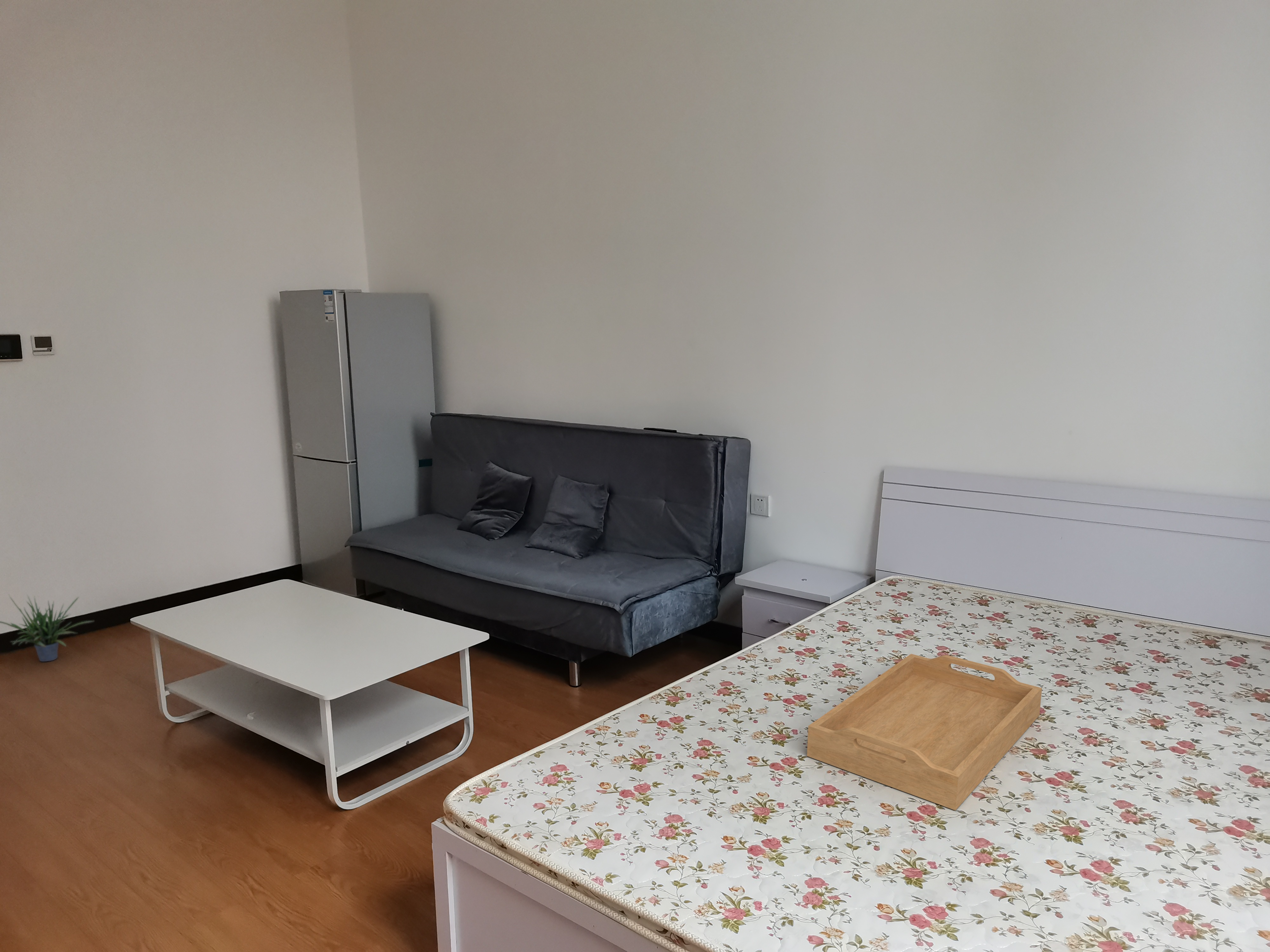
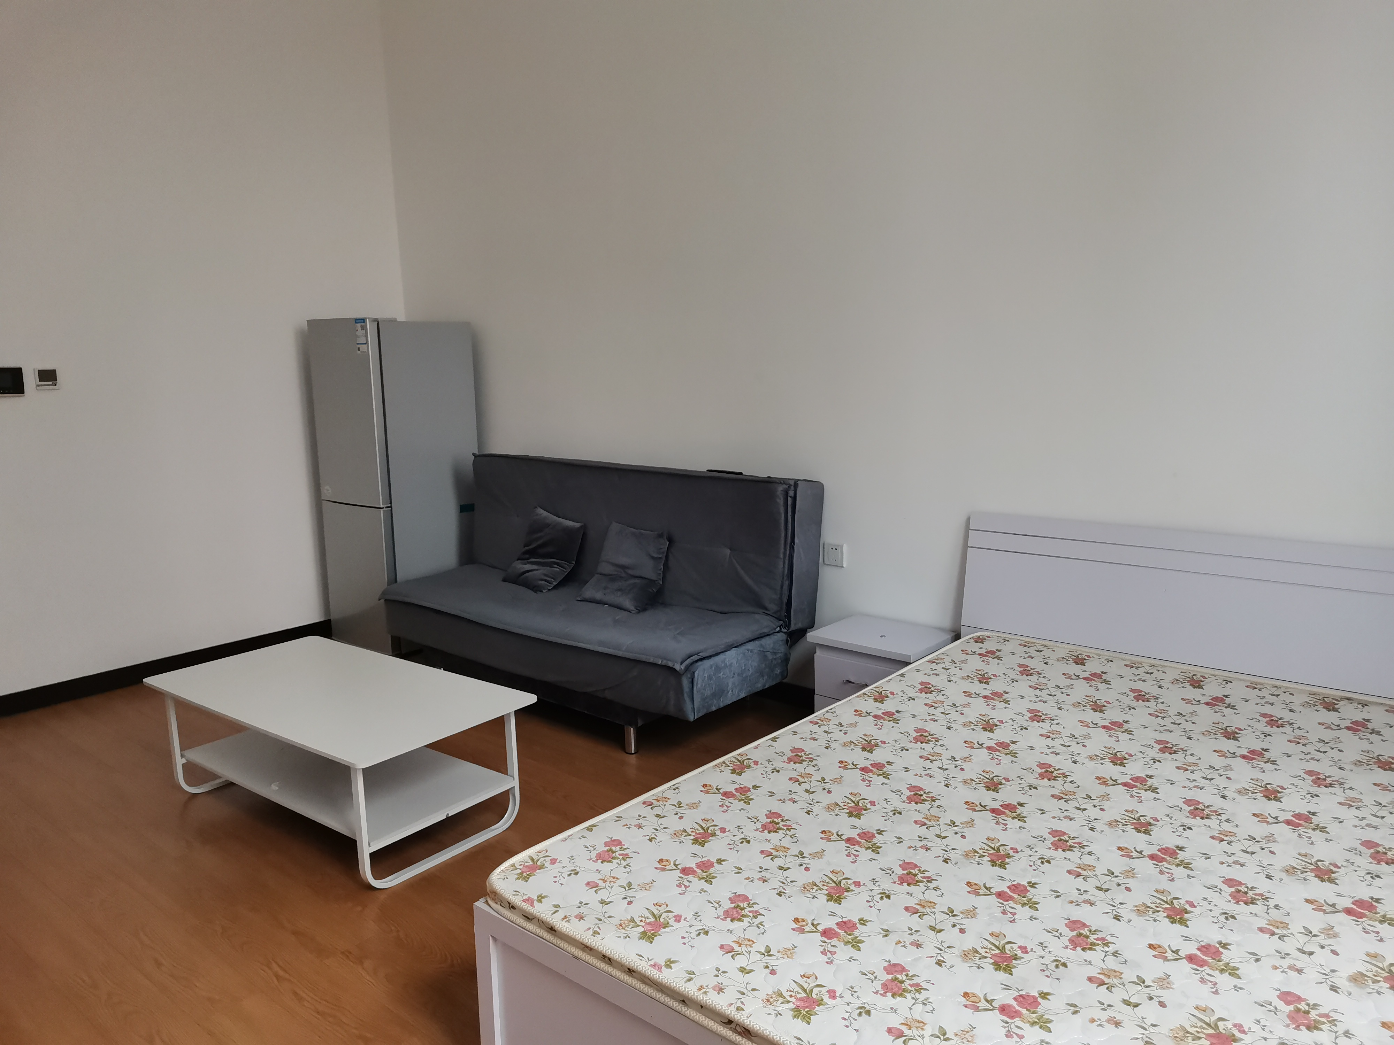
- potted plant [0,593,94,662]
- serving tray [806,653,1042,811]
